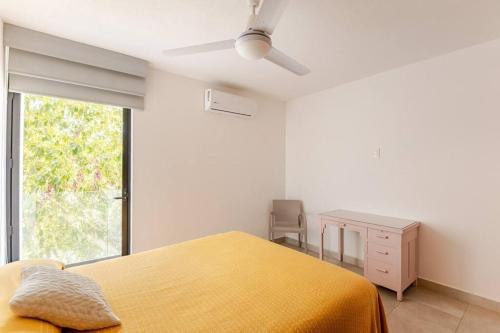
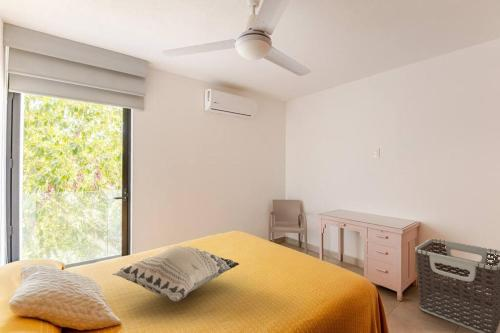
+ clothes hamper [414,237,500,333]
+ decorative pillow [112,245,240,303]
